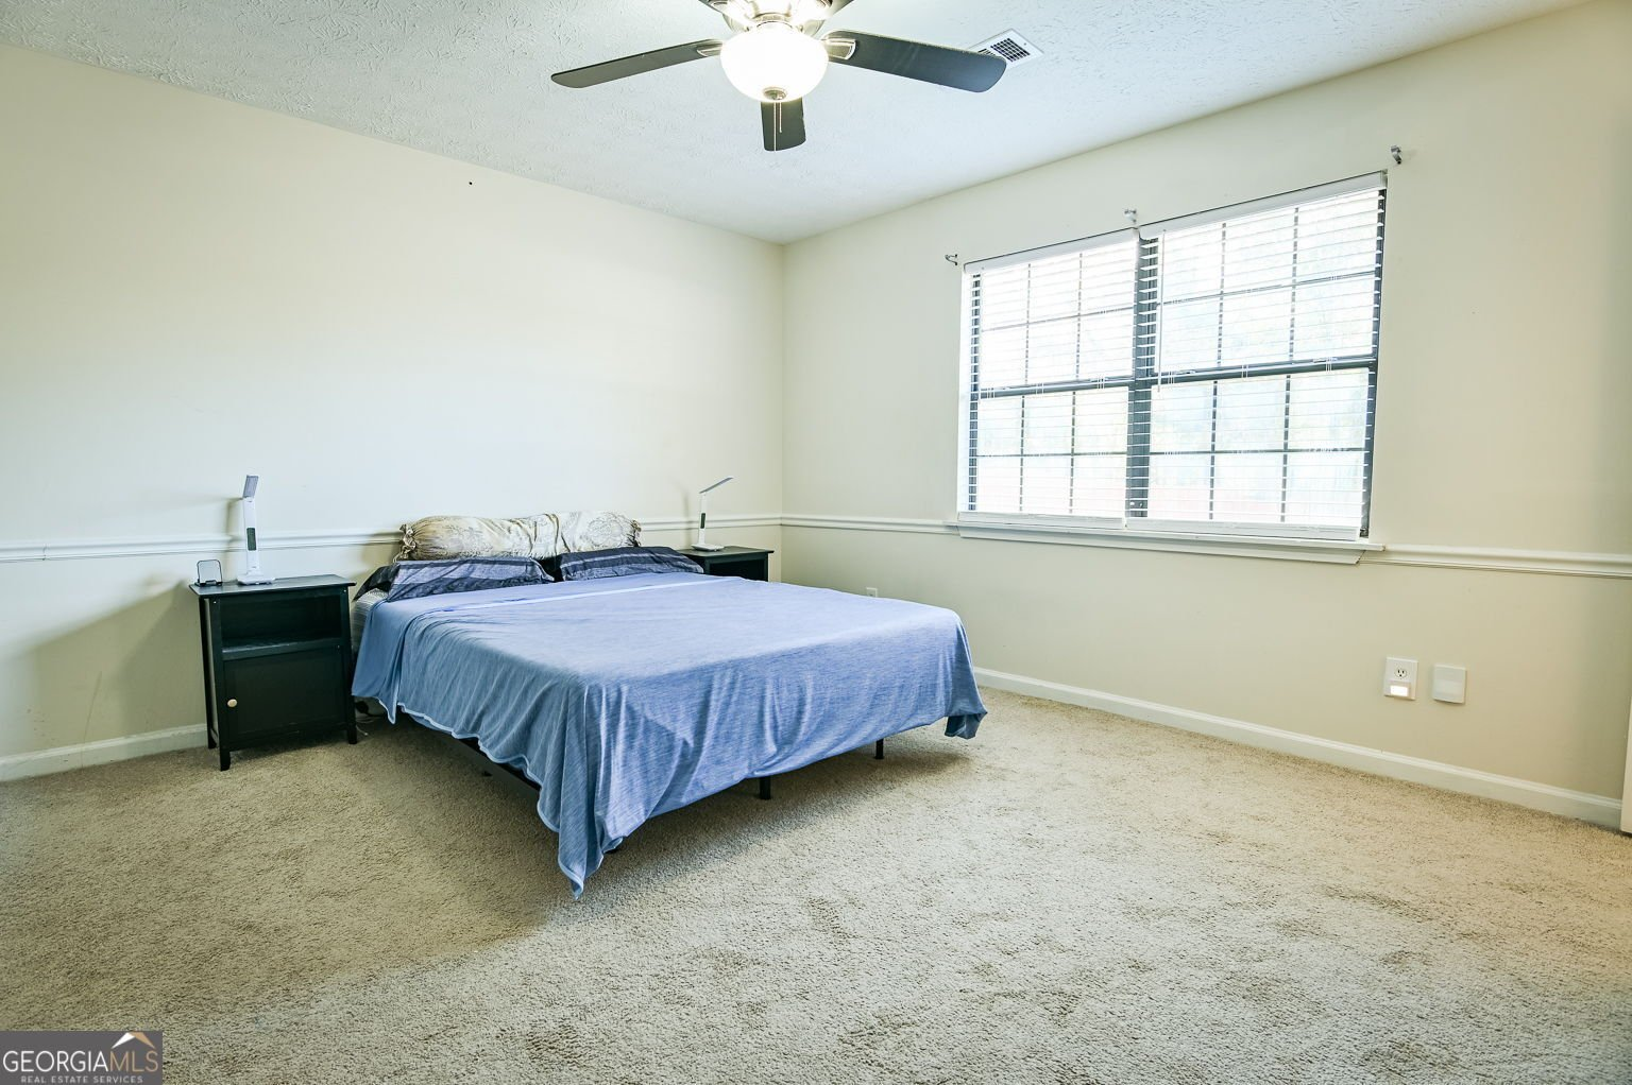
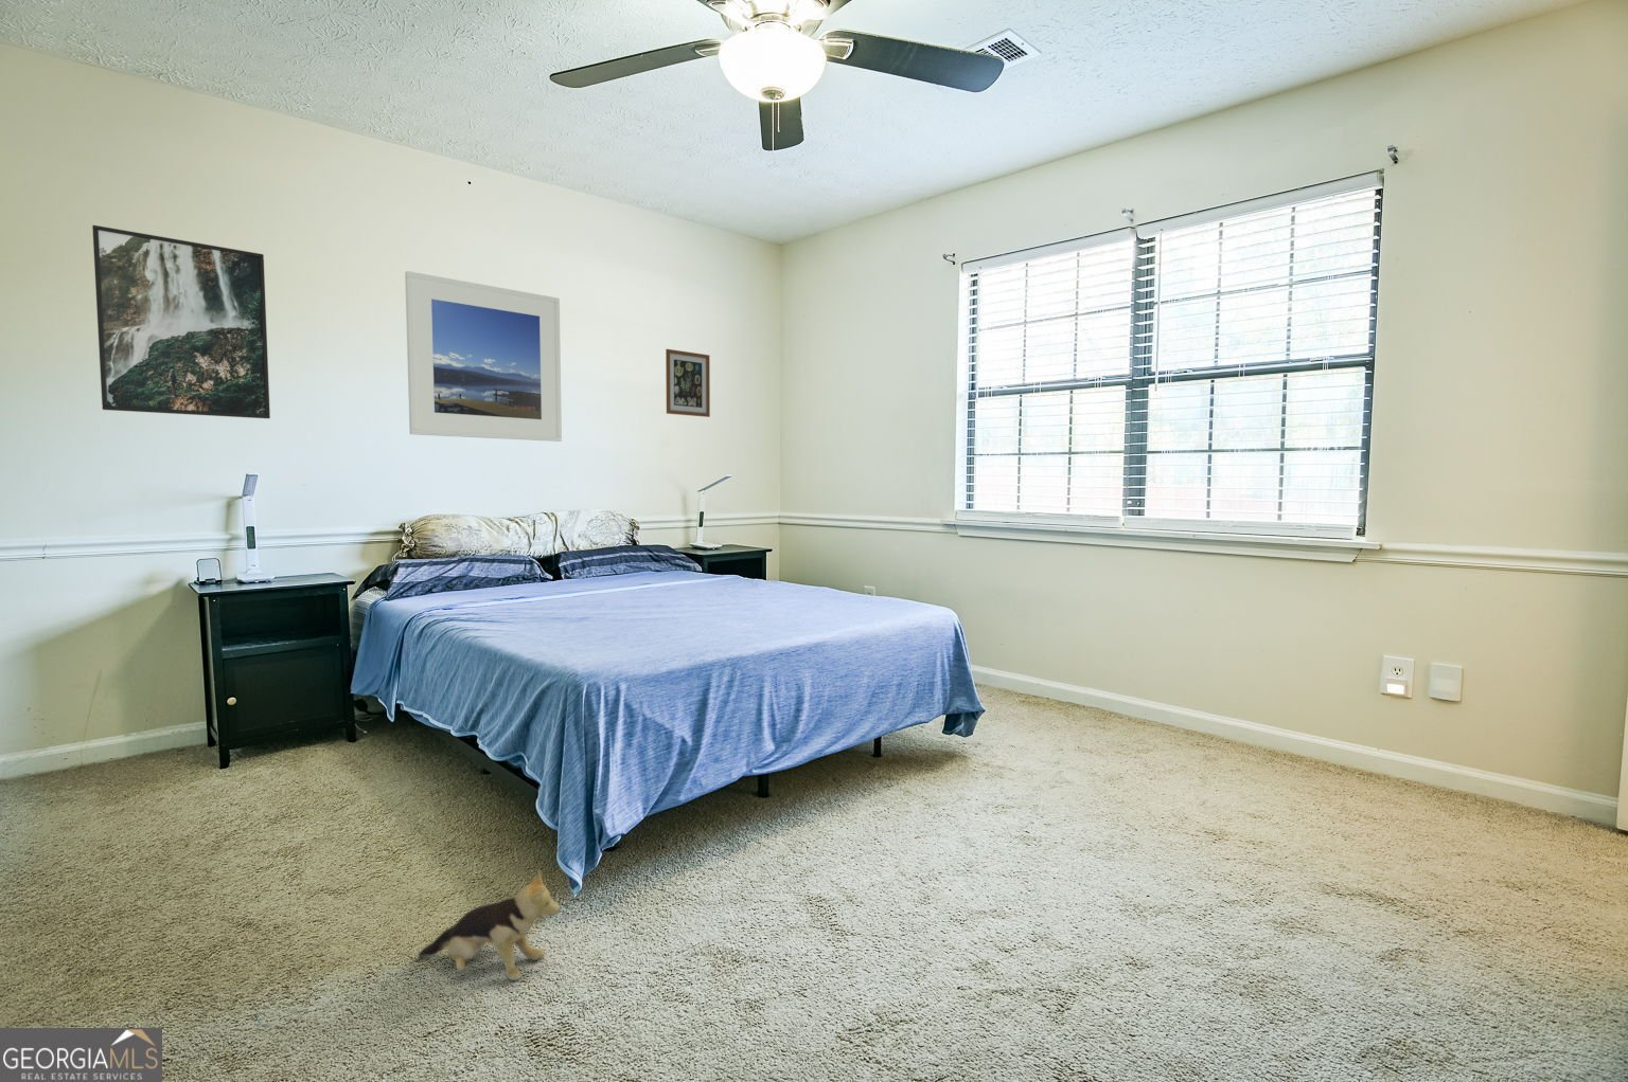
+ wall art [665,348,711,418]
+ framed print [91,225,271,419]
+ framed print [404,270,563,442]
+ plush toy [417,868,561,982]
